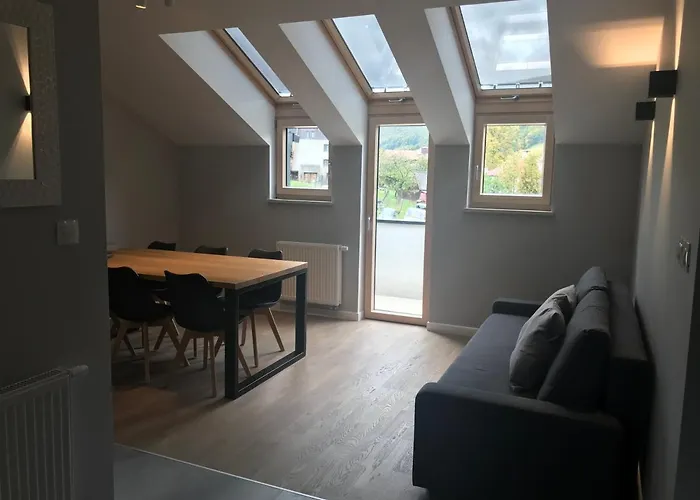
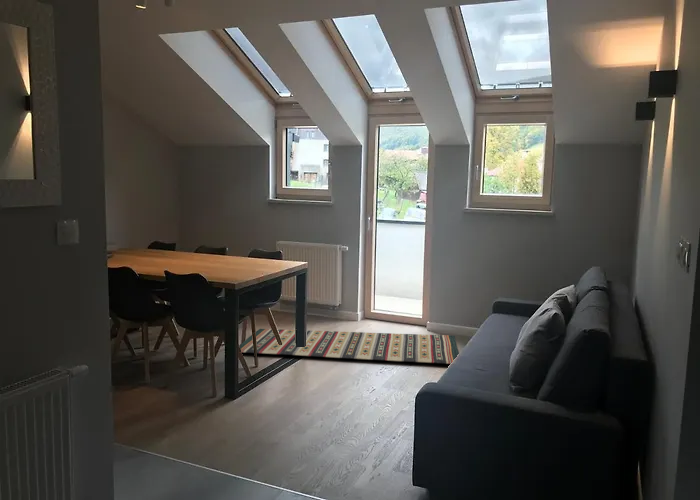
+ rug [239,328,460,365]
